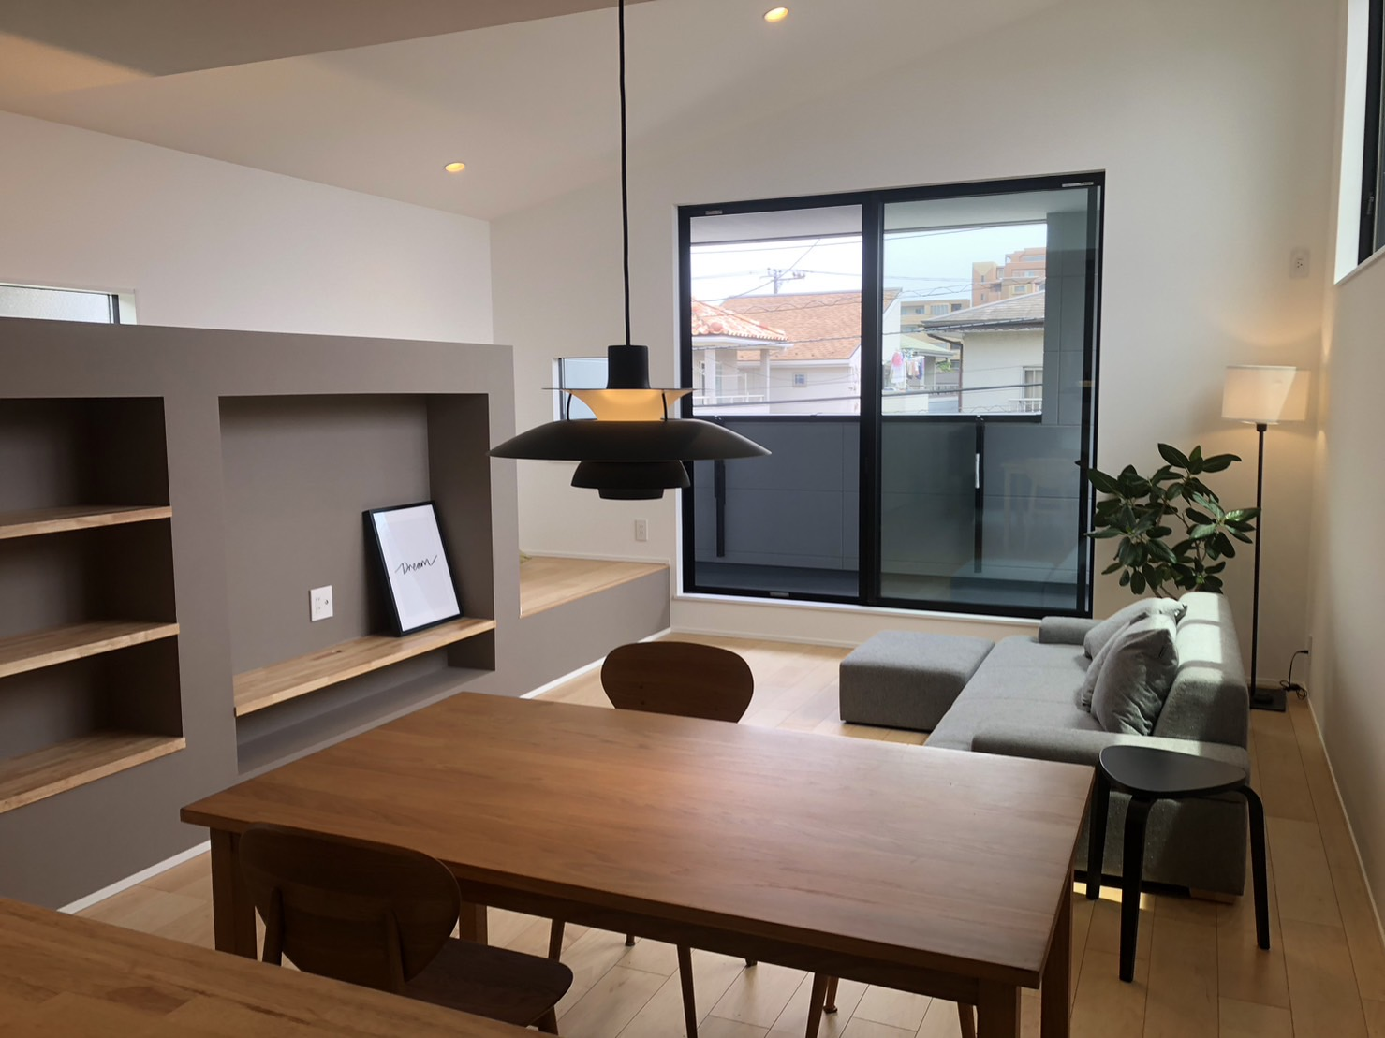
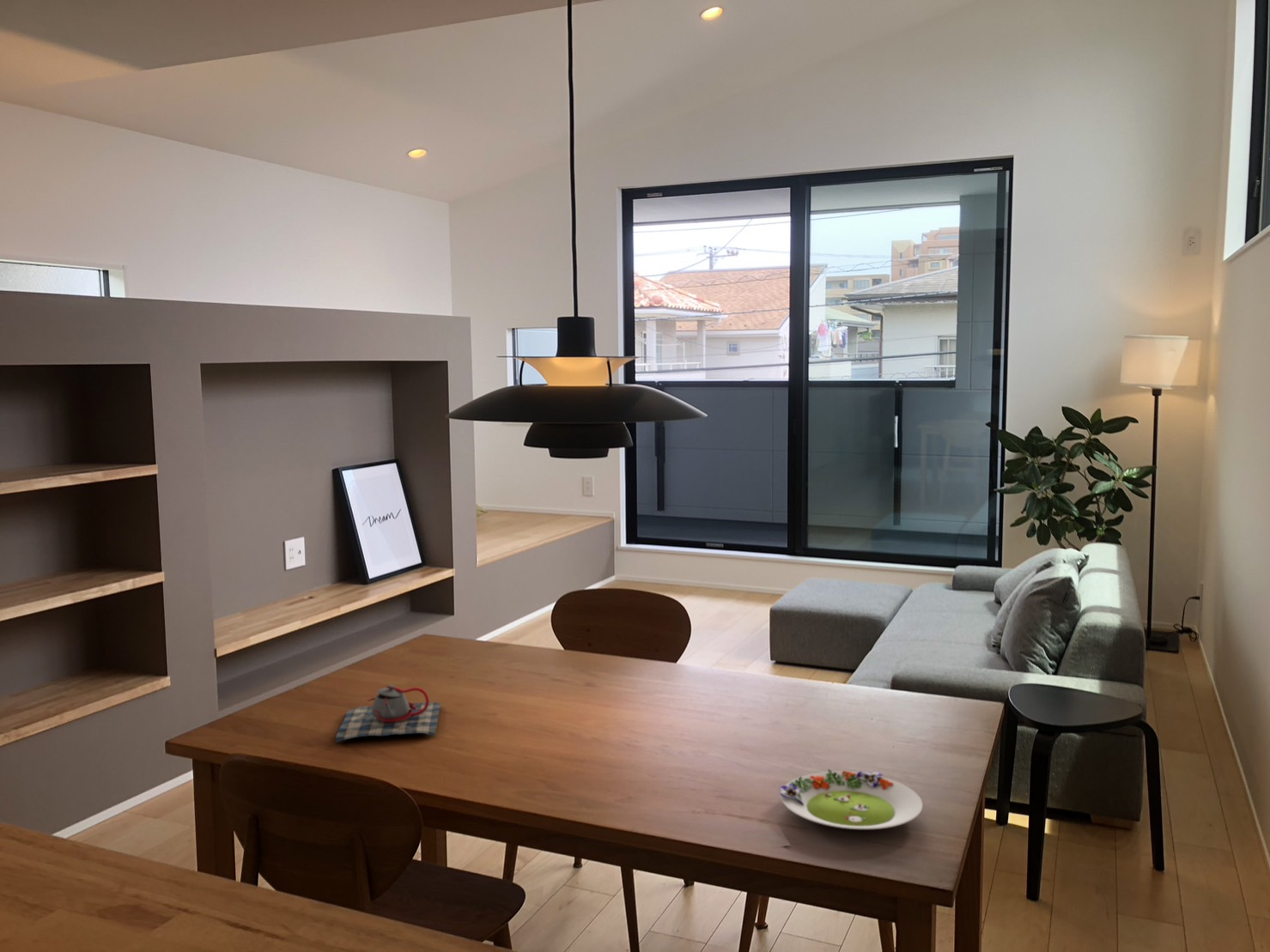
+ teapot [335,684,442,743]
+ salad plate [778,768,923,830]
